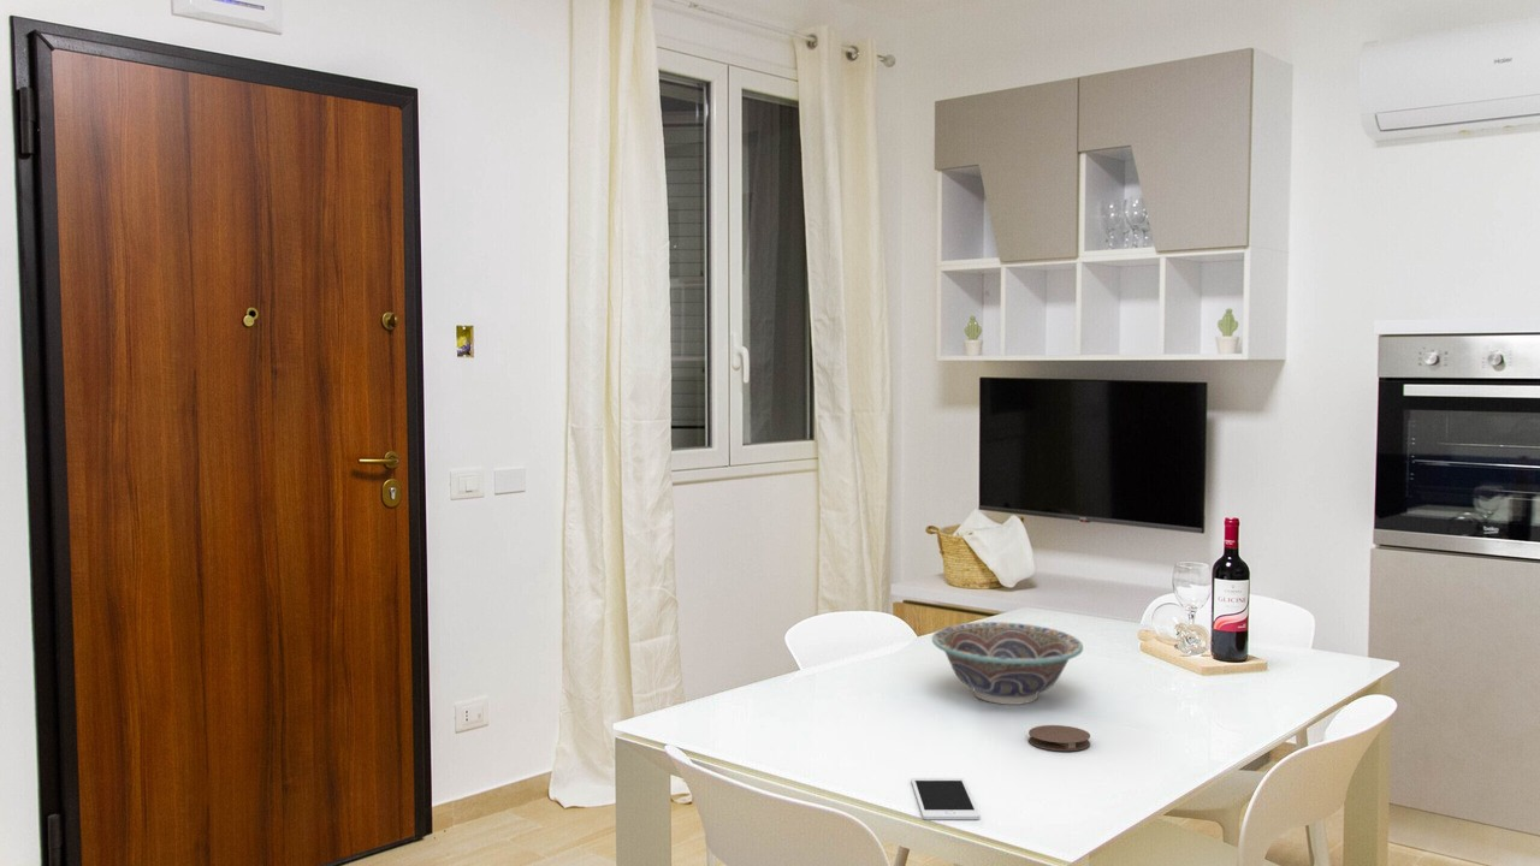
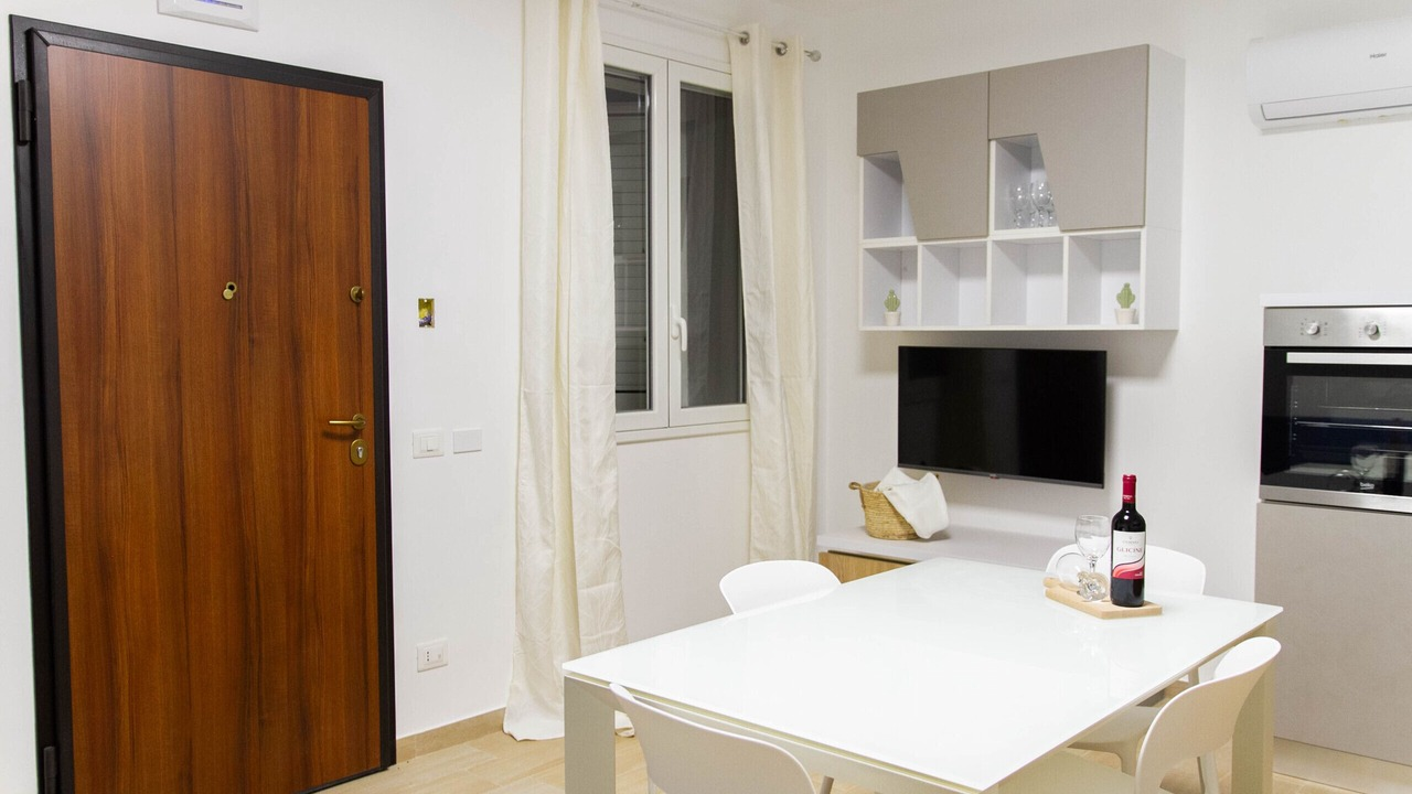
- decorative bowl [931,621,1084,706]
- coaster [1027,724,1091,752]
- cell phone [910,777,981,820]
